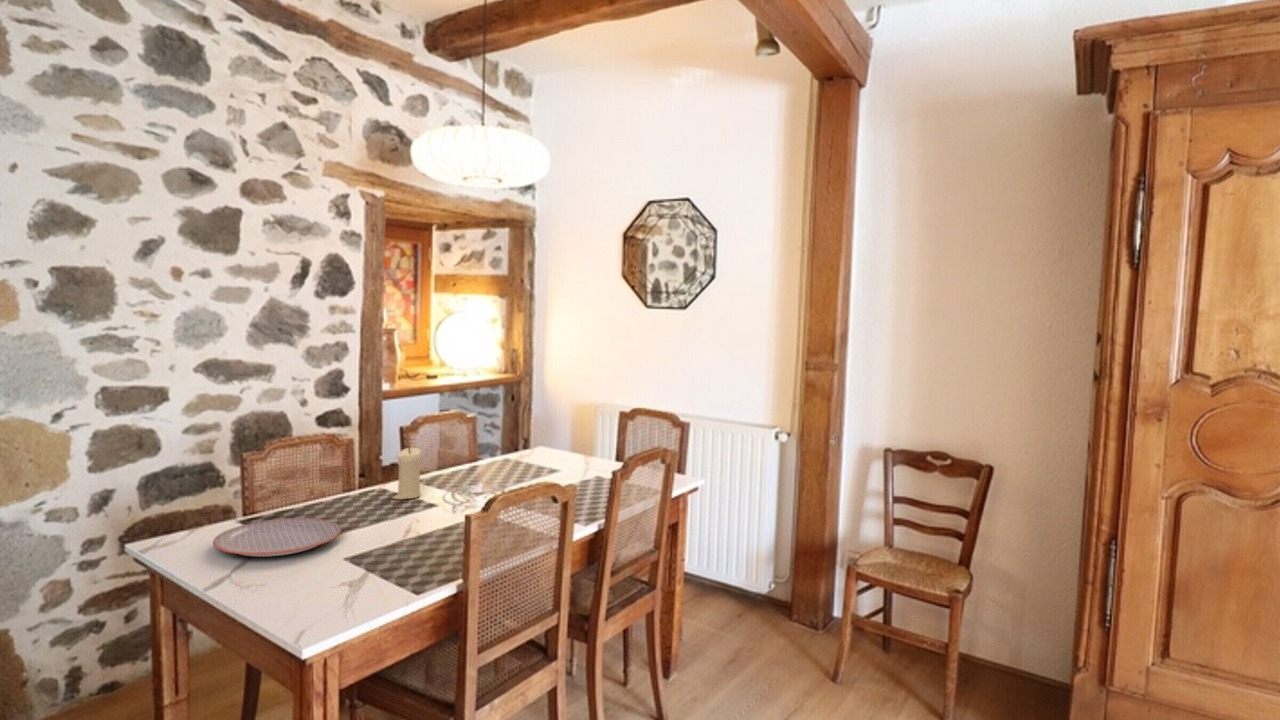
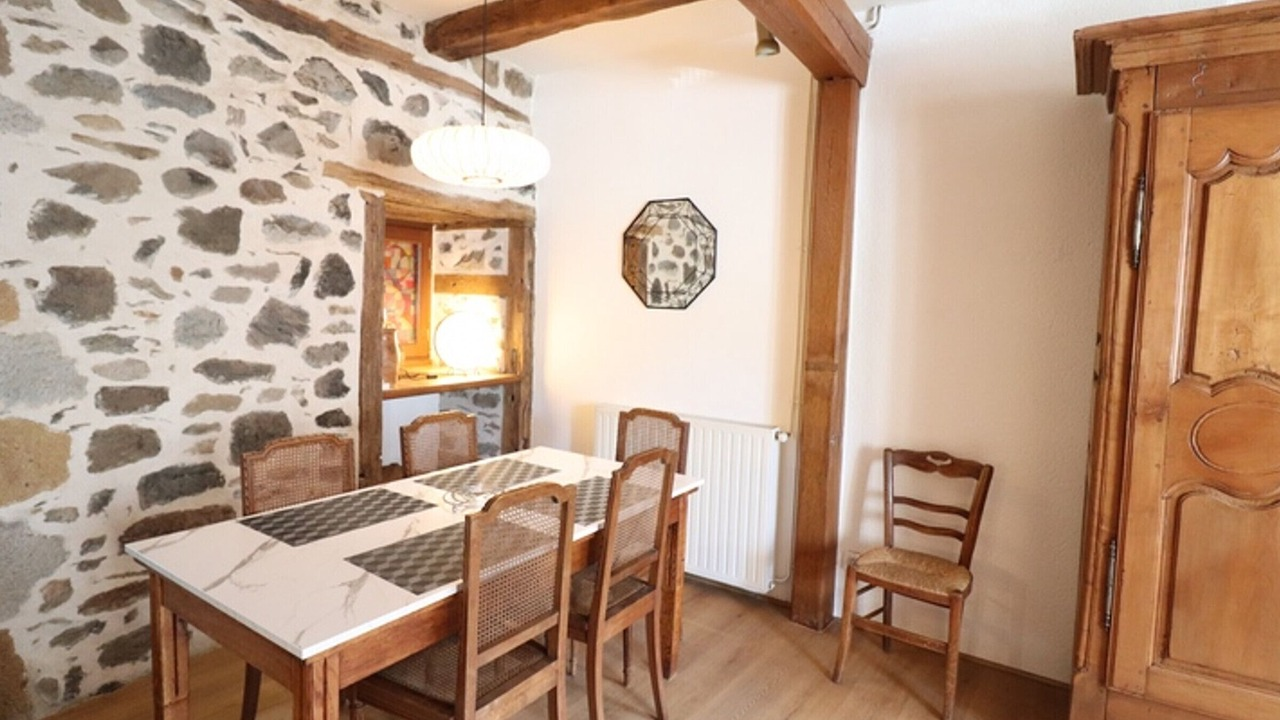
- plate [212,517,342,558]
- candle [391,447,422,500]
